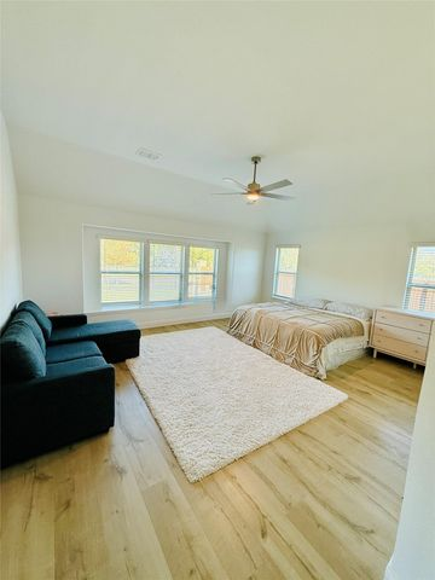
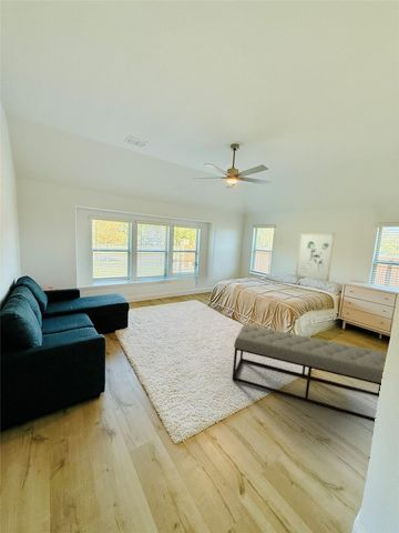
+ bench [232,324,388,423]
+ wall art [295,232,336,282]
